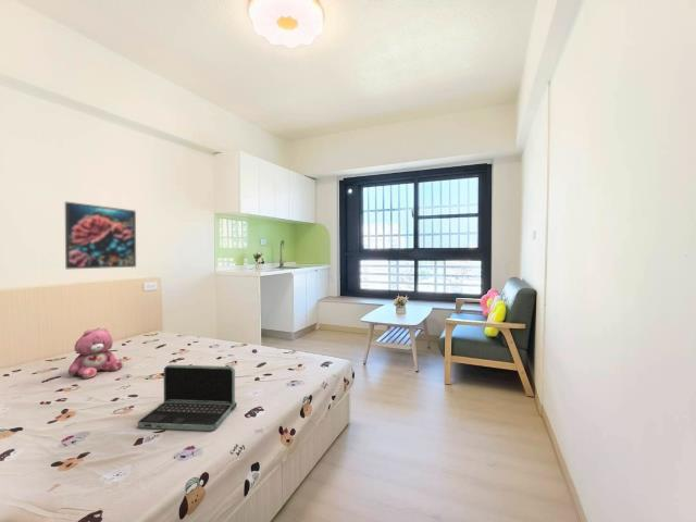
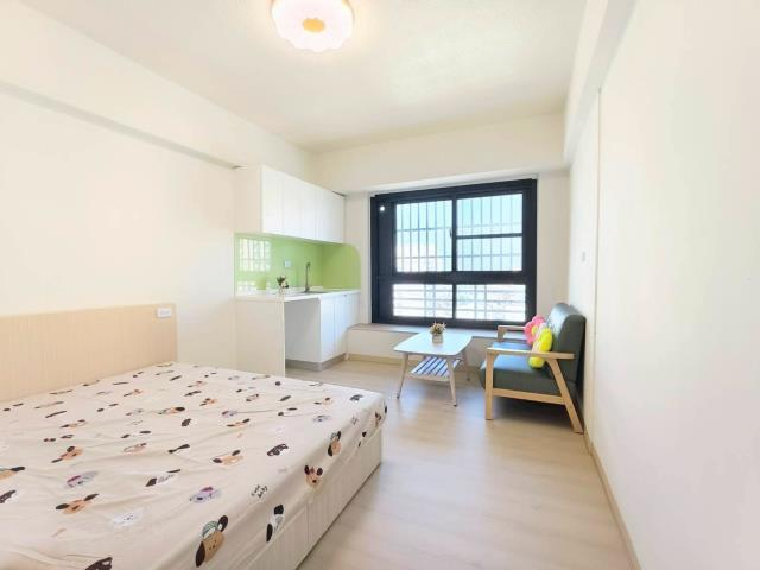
- laptop [137,363,238,432]
- teddy bear [67,326,124,380]
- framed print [64,201,137,270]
